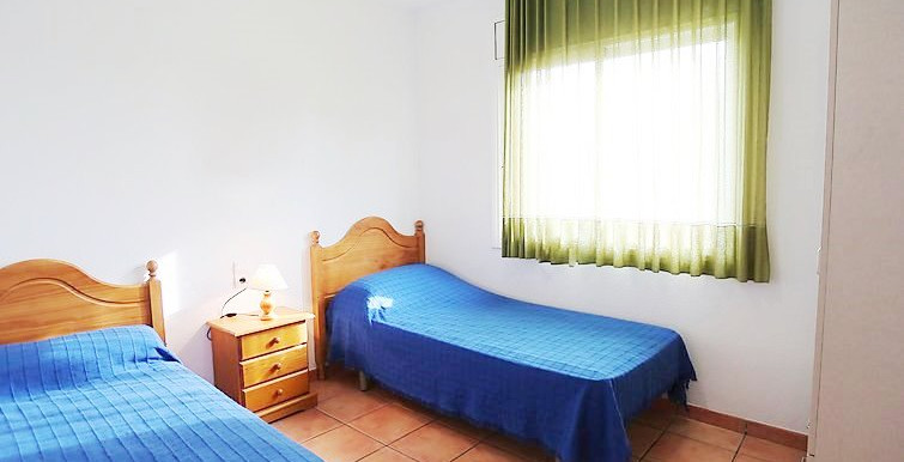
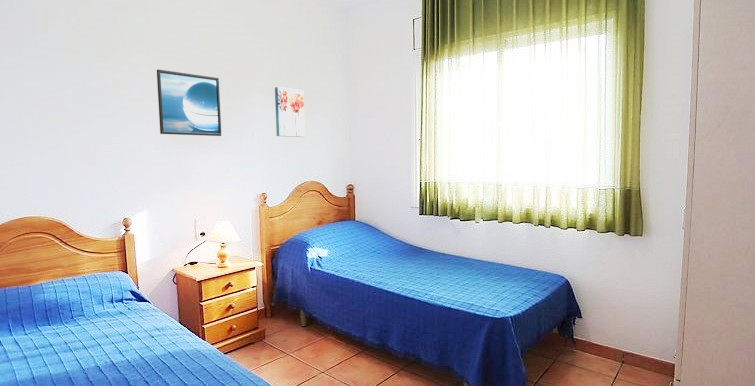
+ wall art [274,86,306,138]
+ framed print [156,68,222,137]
